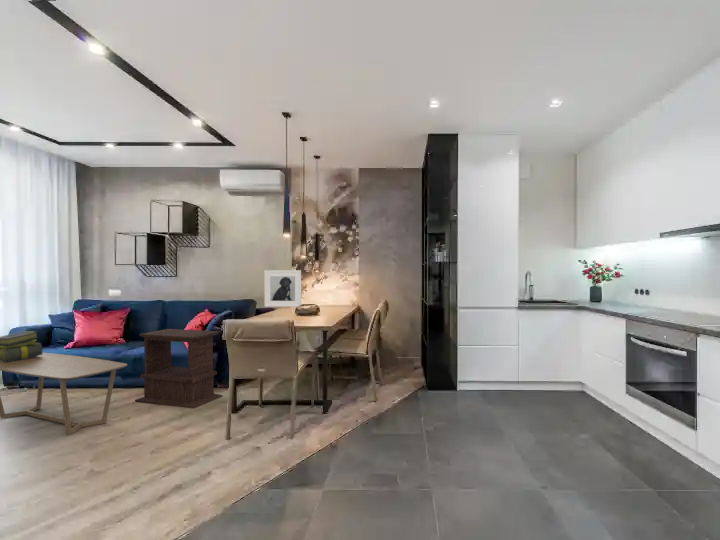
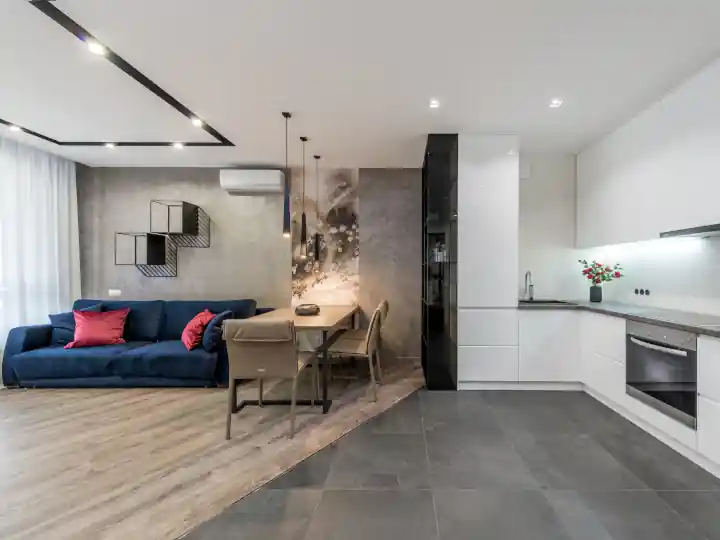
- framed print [263,269,302,308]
- side table [134,328,223,410]
- stack of books [0,330,44,362]
- coffee table [0,352,128,436]
